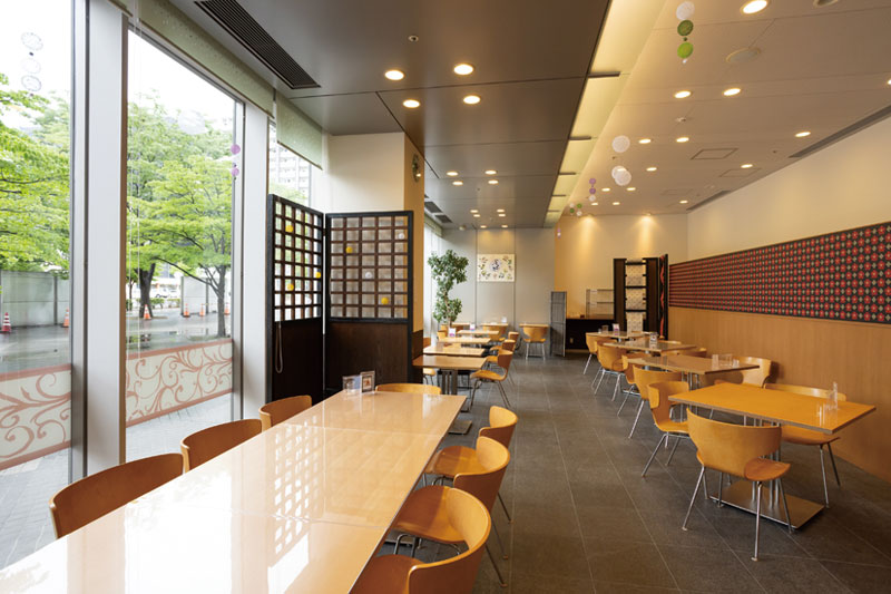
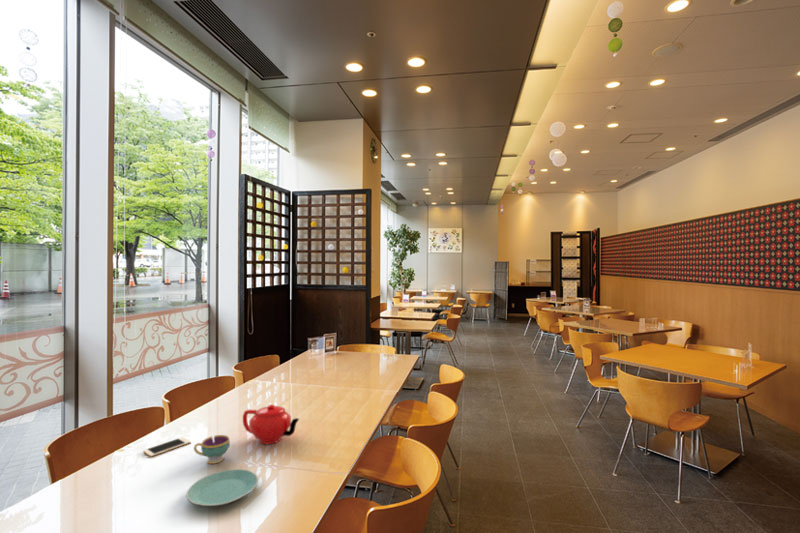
+ teapot [242,404,300,445]
+ cell phone [142,436,192,458]
+ teacup [193,434,231,465]
+ plate [186,468,259,507]
